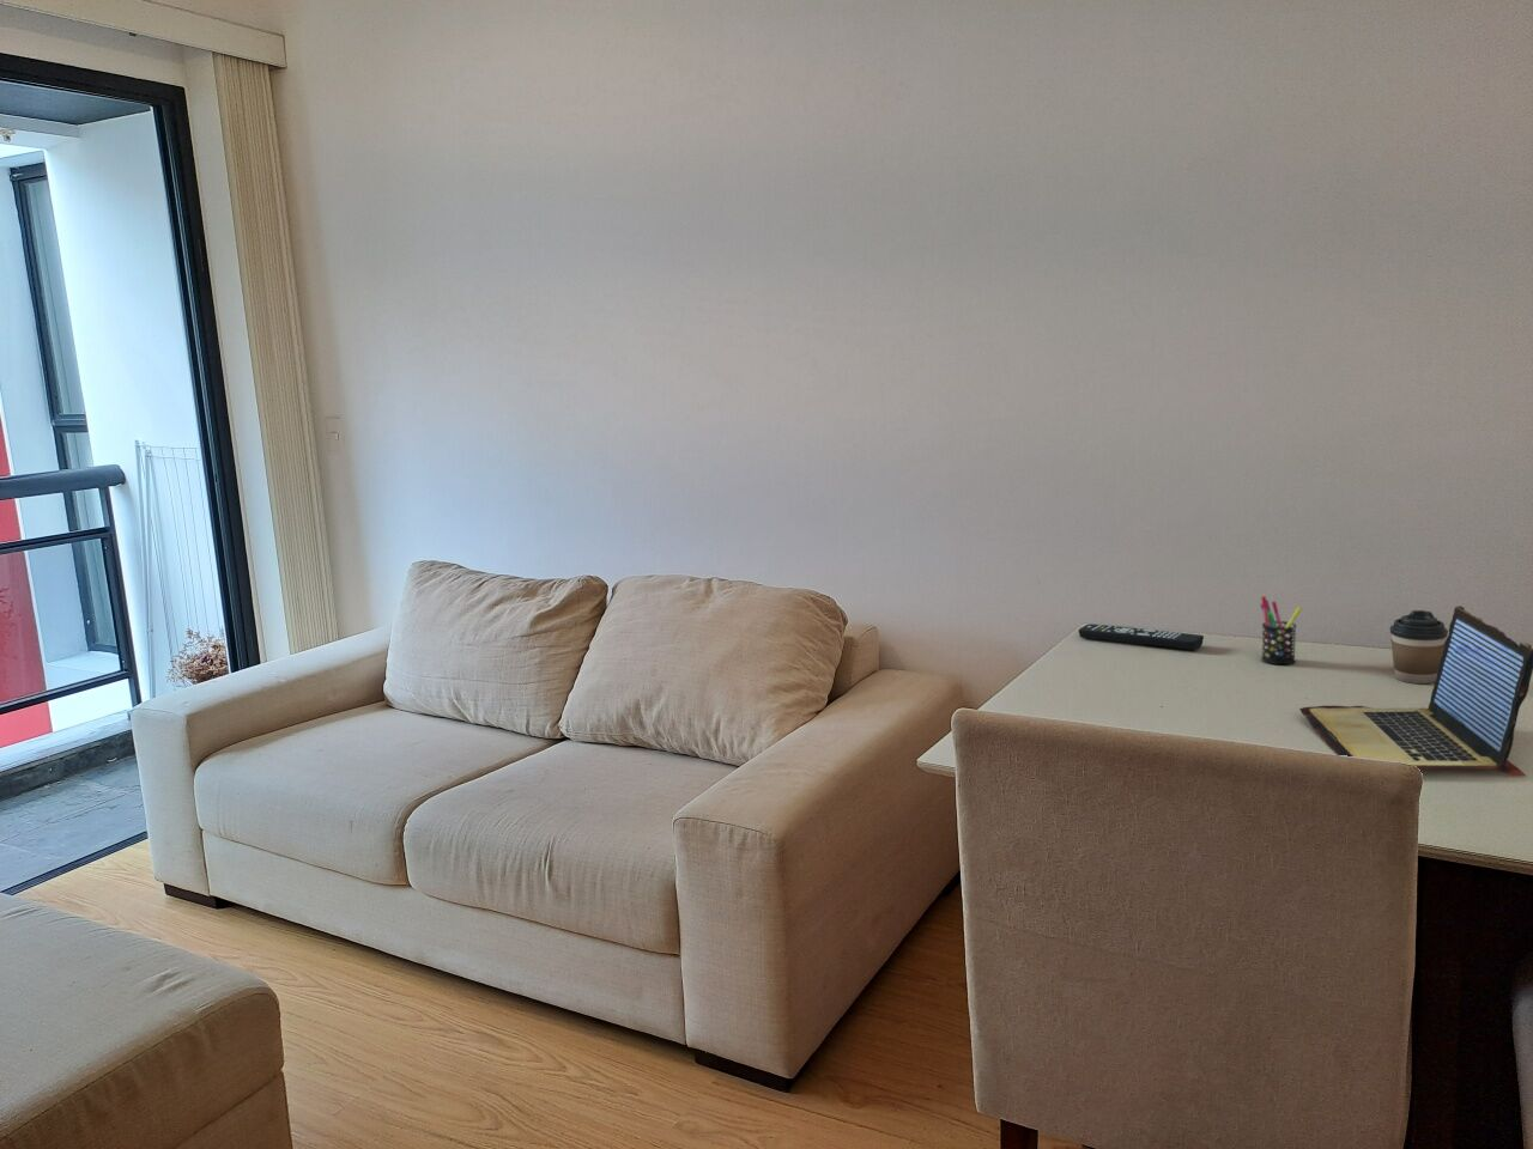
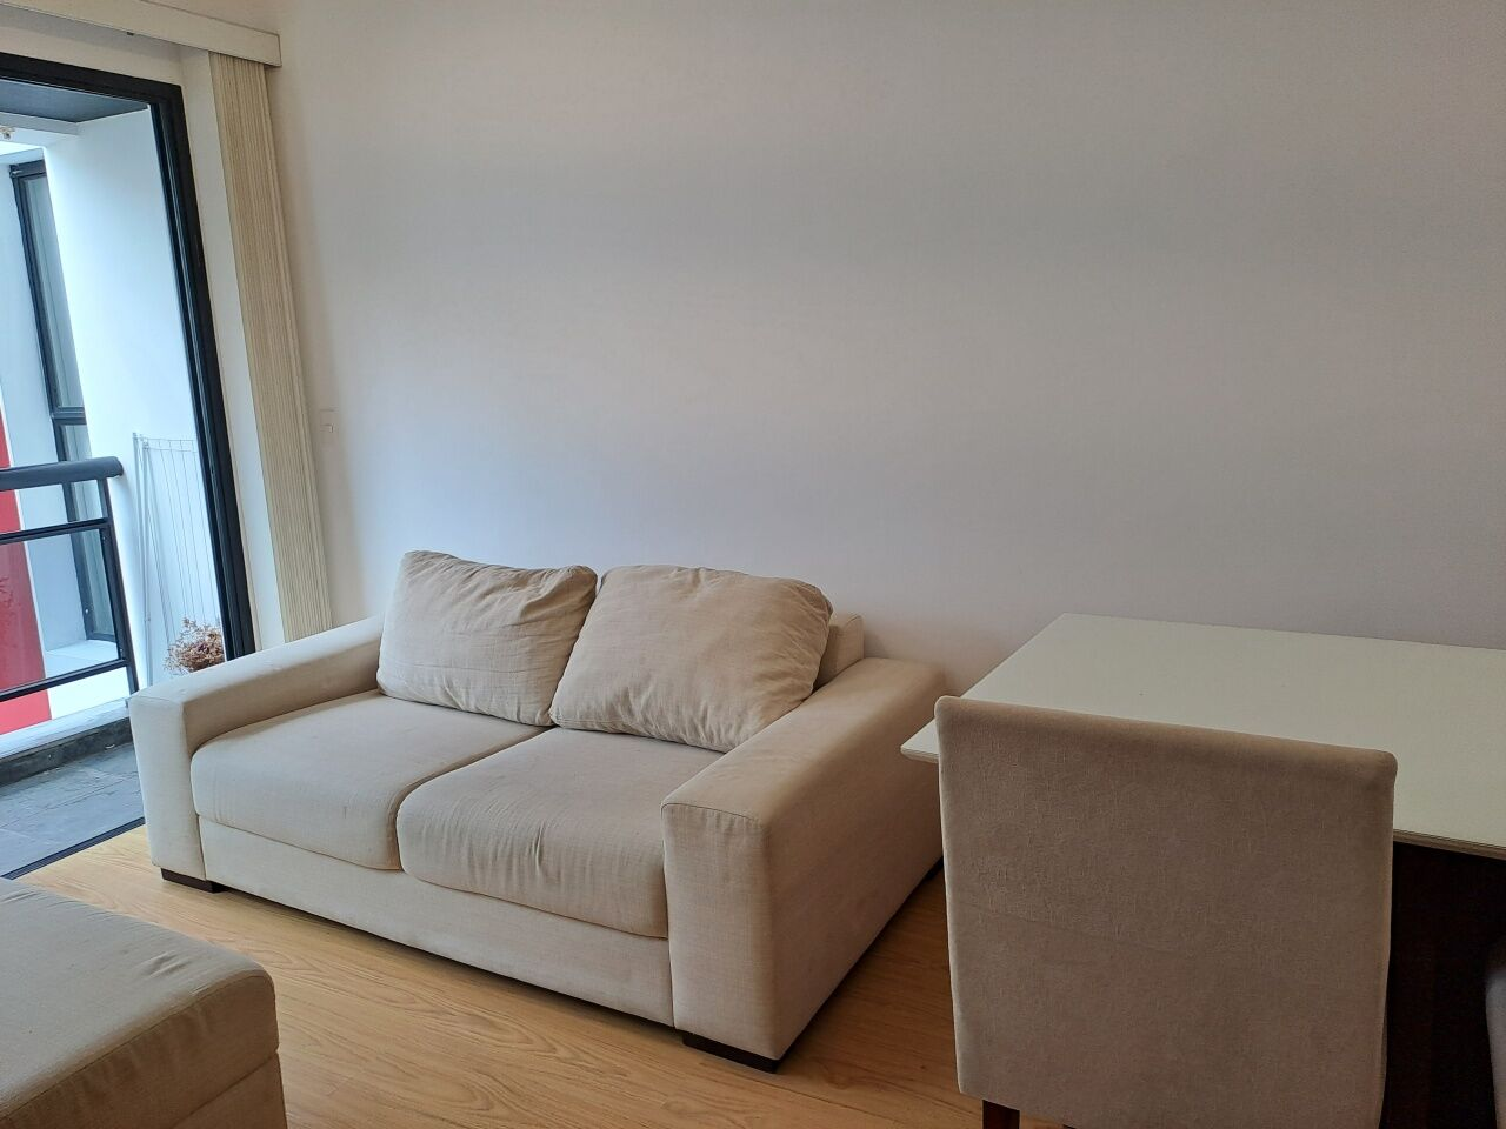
- pen holder [1259,595,1304,665]
- coffee cup [1389,610,1450,684]
- remote control [1078,623,1205,651]
- laptop [1299,605,1533,777]
